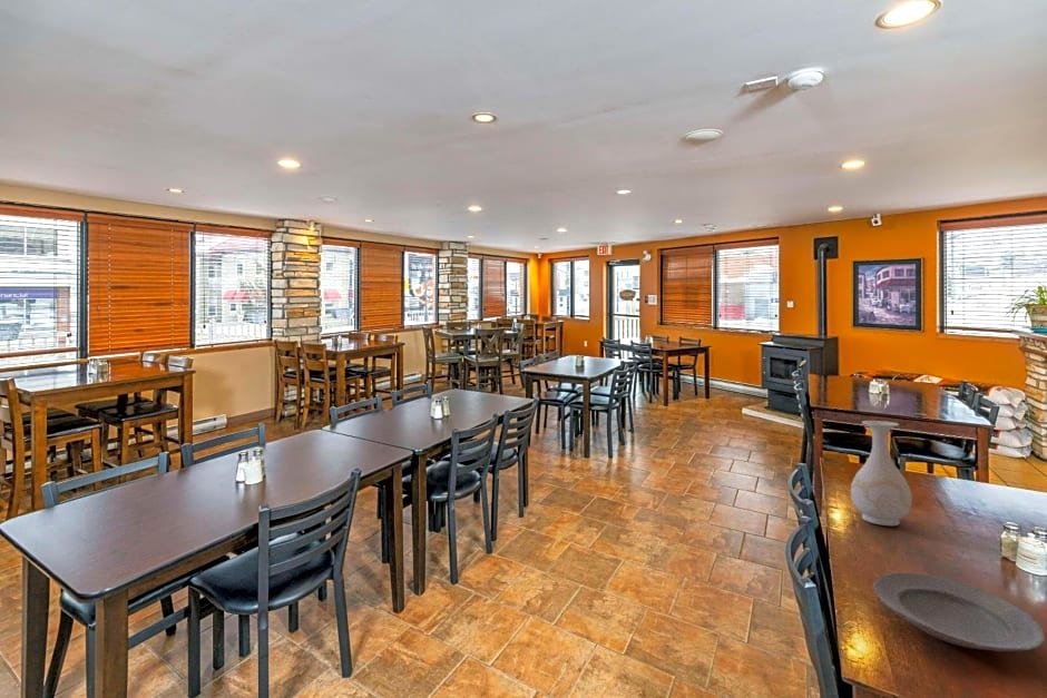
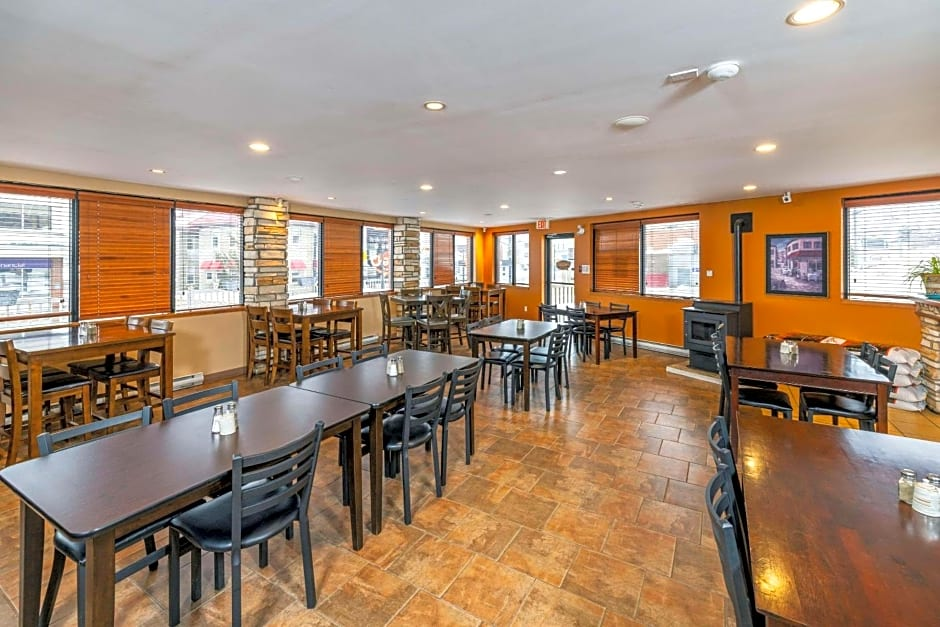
- vase [850,420,913,527]
- plate [872,571,1046,652]
